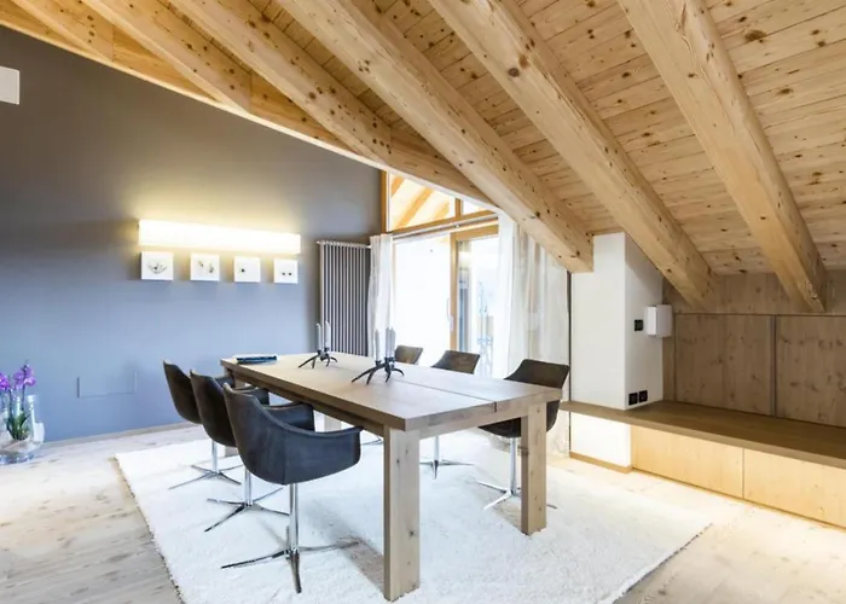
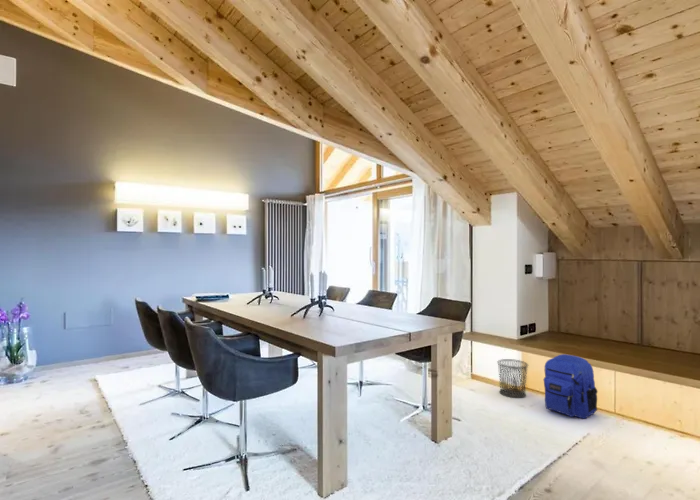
+ waste bin [496,358,529,399]
+ backpack [543,353,599,420]
